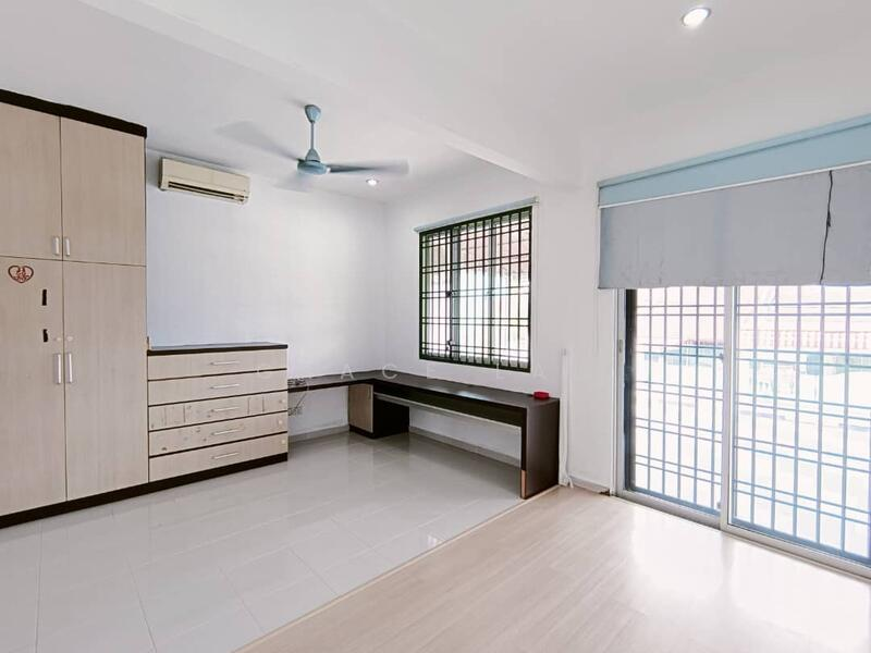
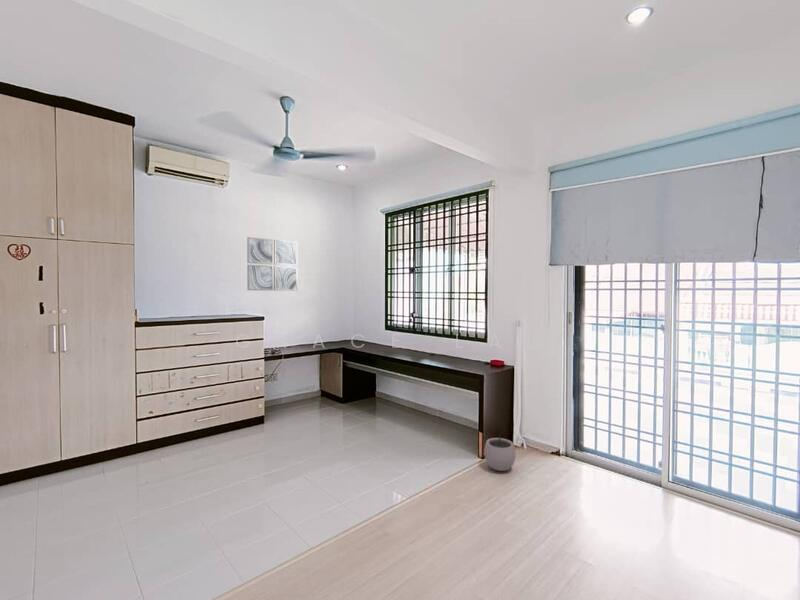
+ plant pot [483,431,516,472]
+ wall art [246,236,298,292]
